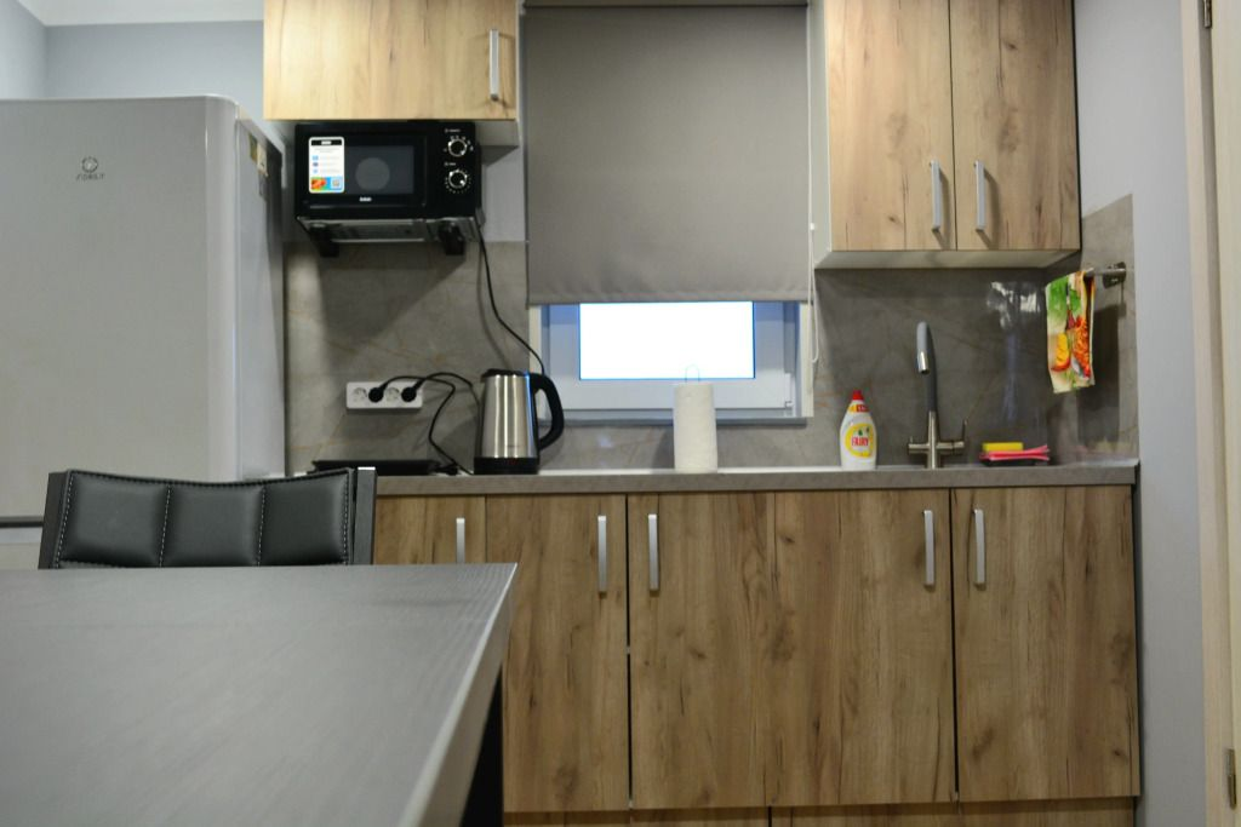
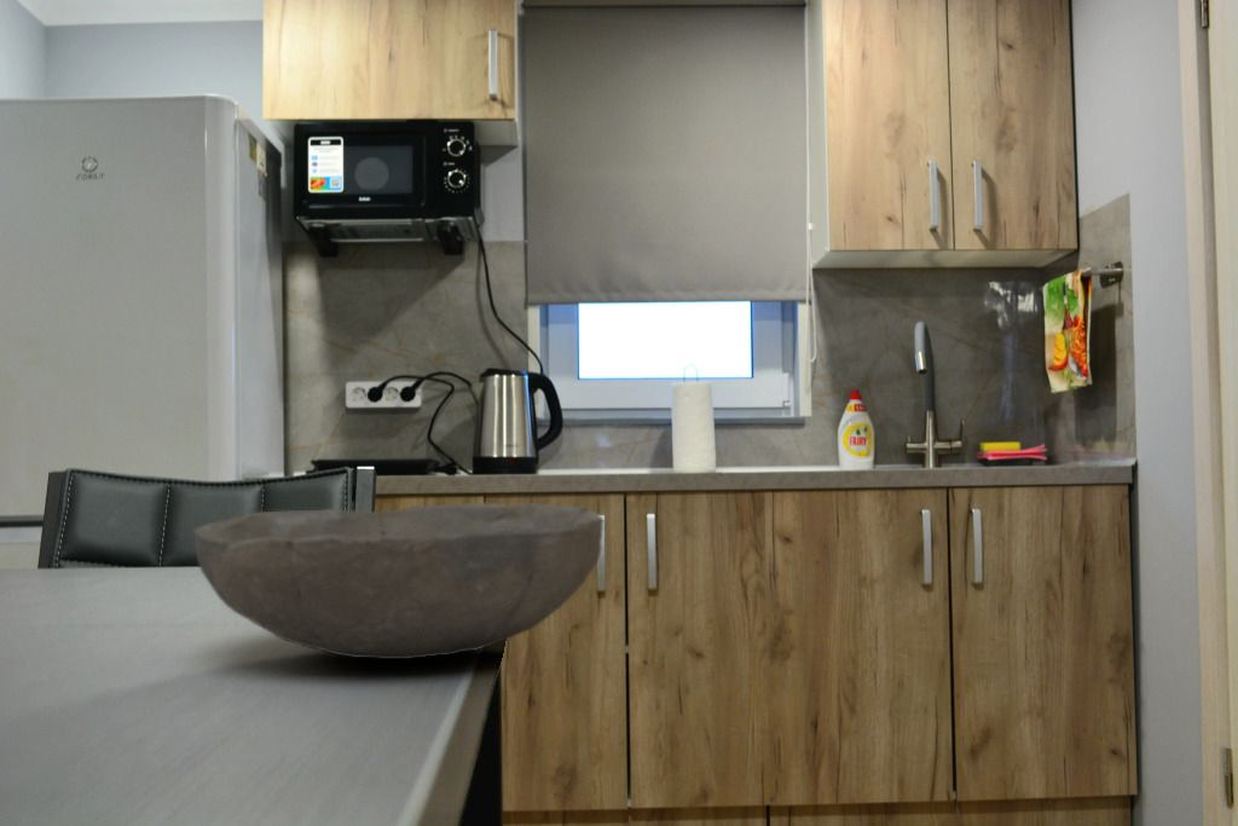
+ bowl [192,502,604,660]
